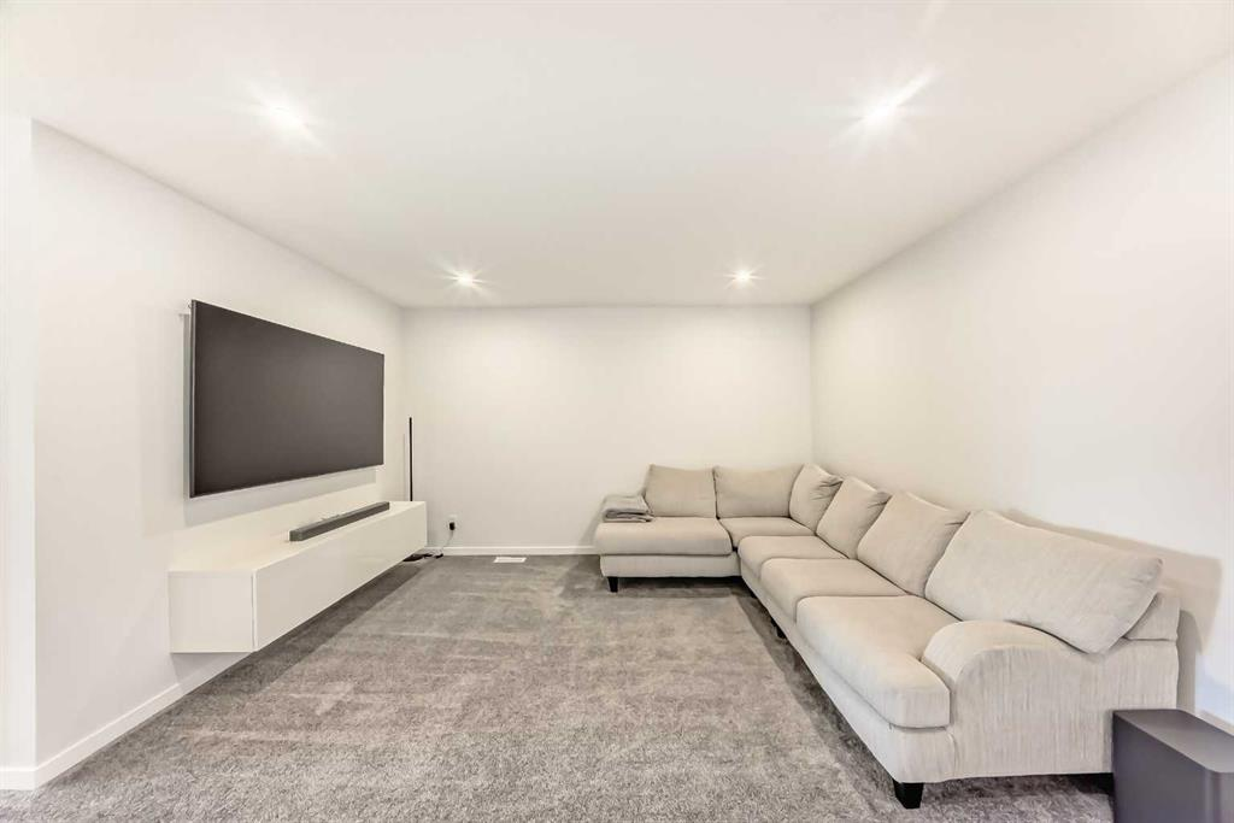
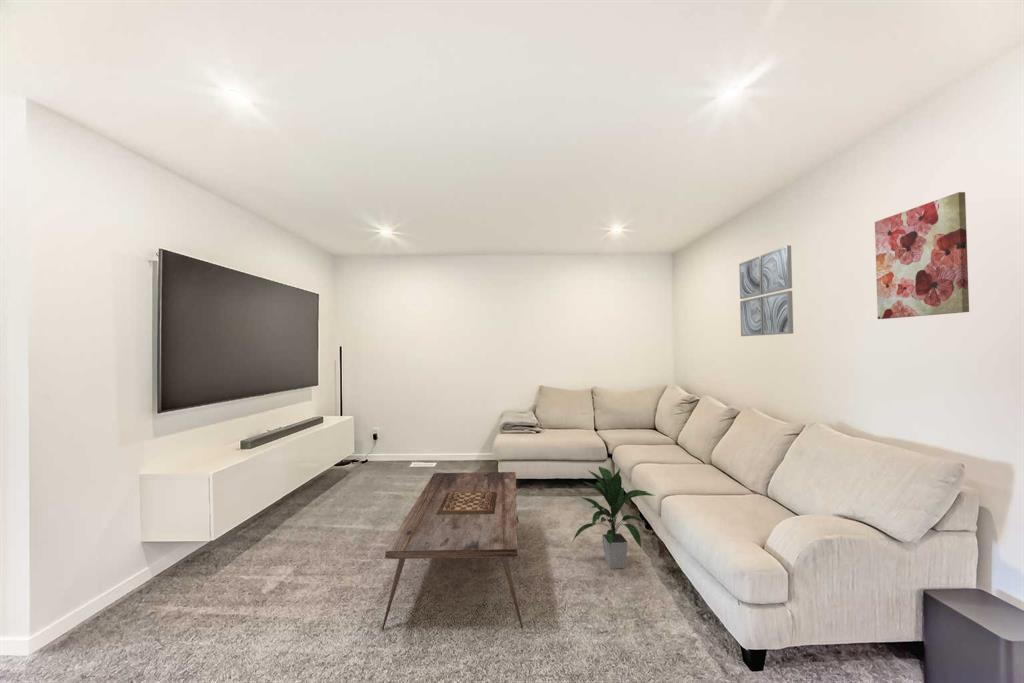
+ wall art [874,191,970,320]
+ coffee table [381,471,524,631]
+ wall art [738,244,794,337]
+ indoor plant [571,465,657,570]
